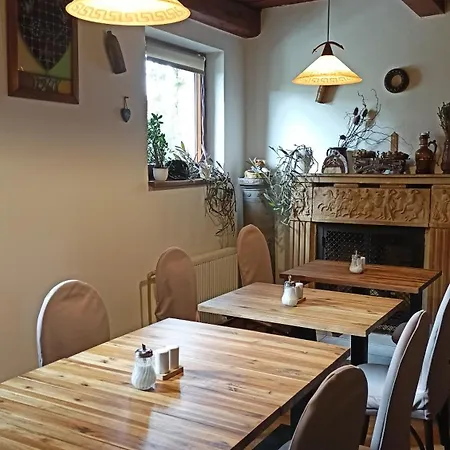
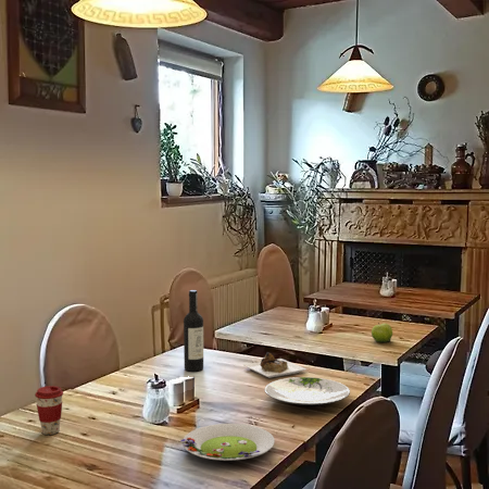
+ salad plate [179,423,276,462]
+ coffee cup [34,385,64,436]
+ fruit [371,322,393,343]
+ wine bottle [183,289,308,379]
+ plate [263,376,351,406]
